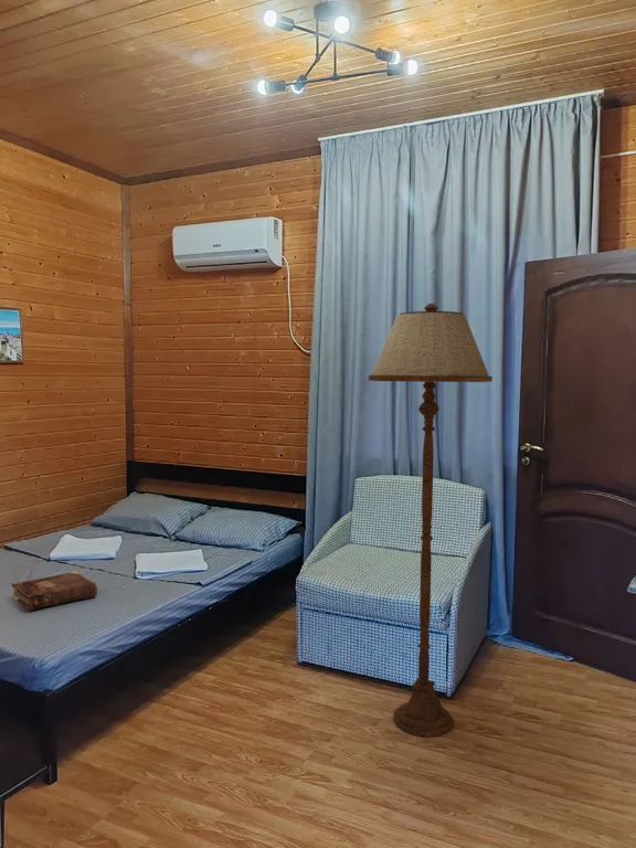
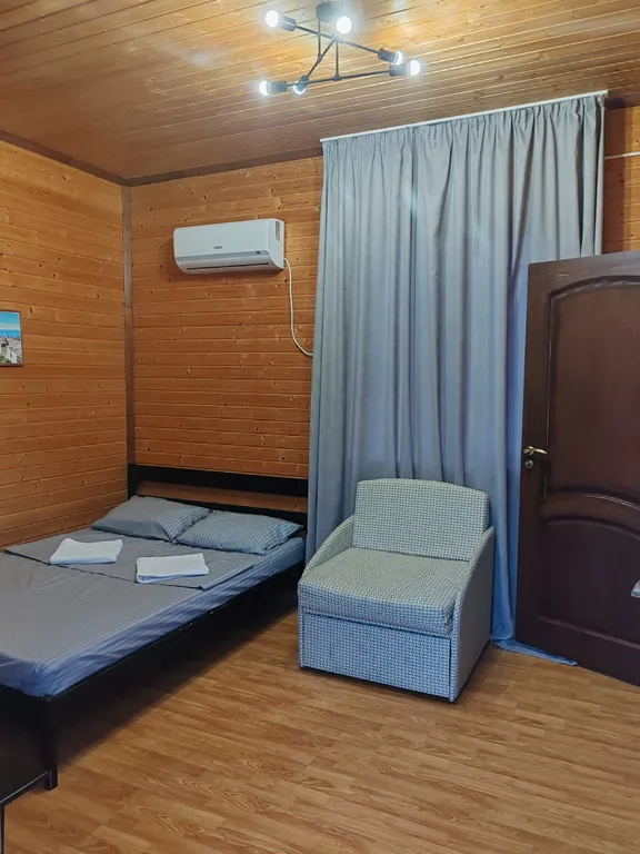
- book [10,570,98,612]
- floor lamp [368,303,494,738]
